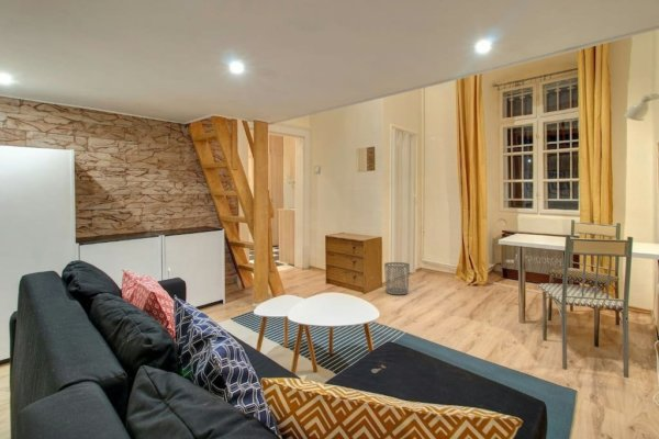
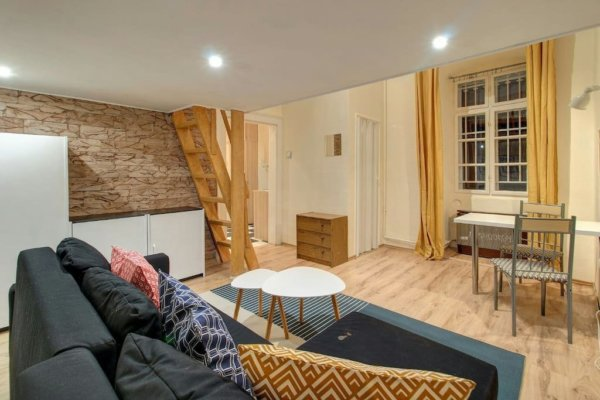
- waste bin [383,261,411,295]
